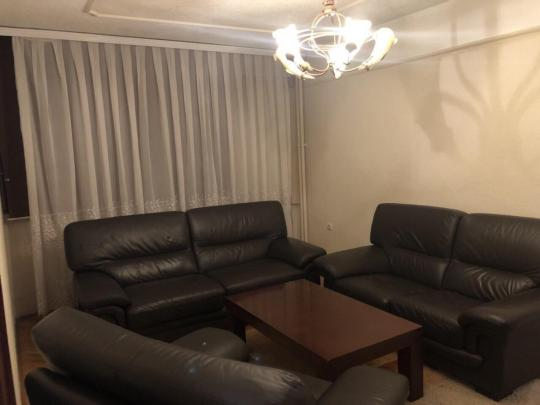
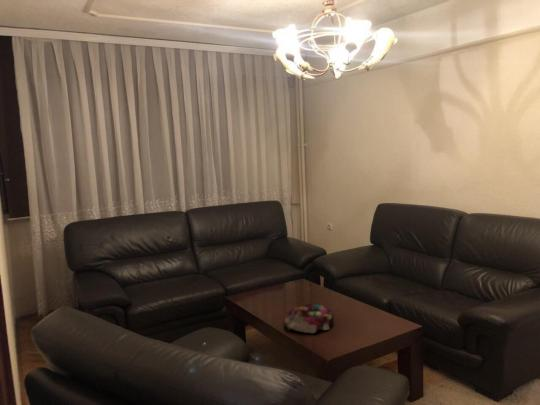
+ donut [284,302,335,334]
